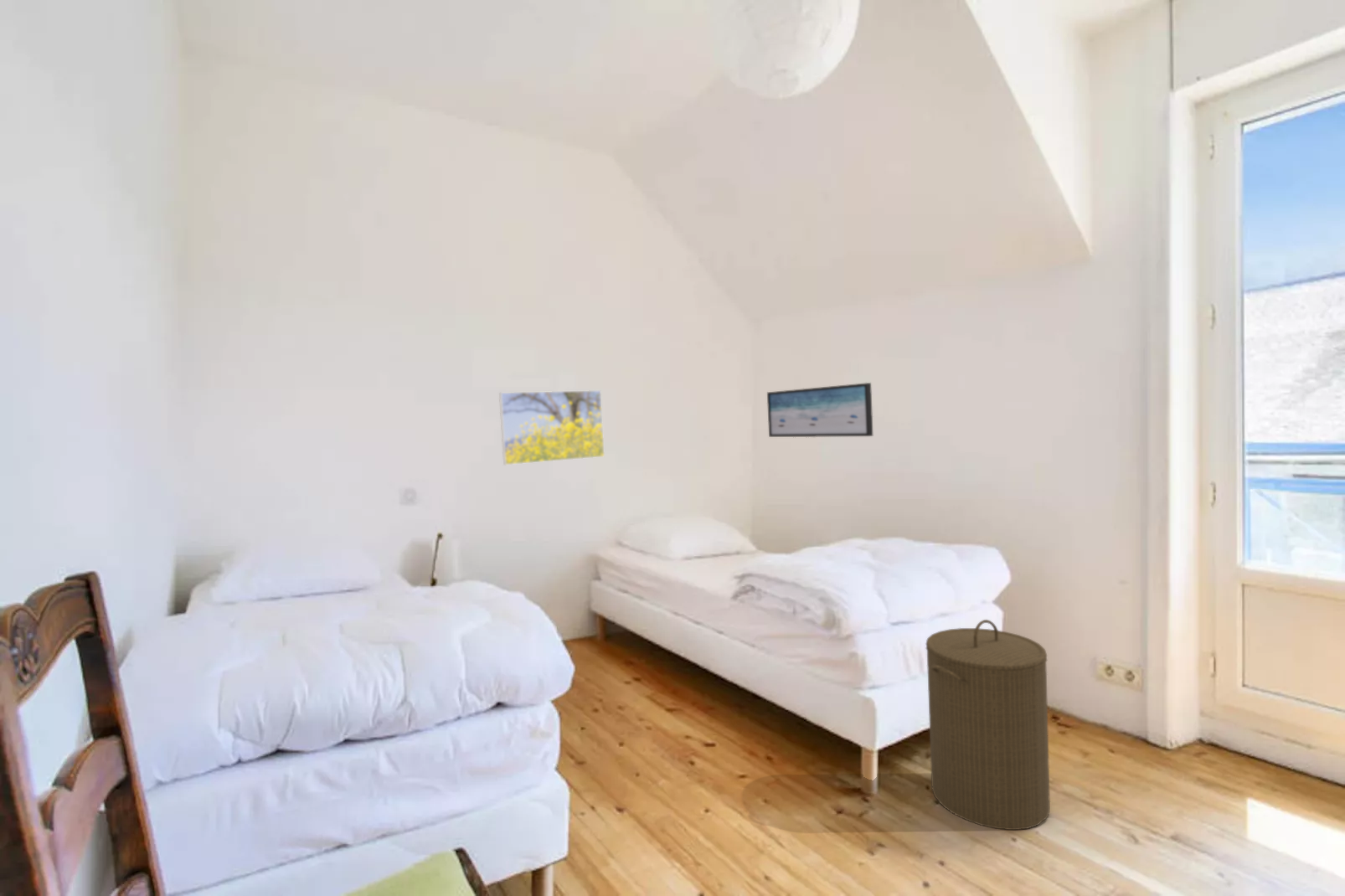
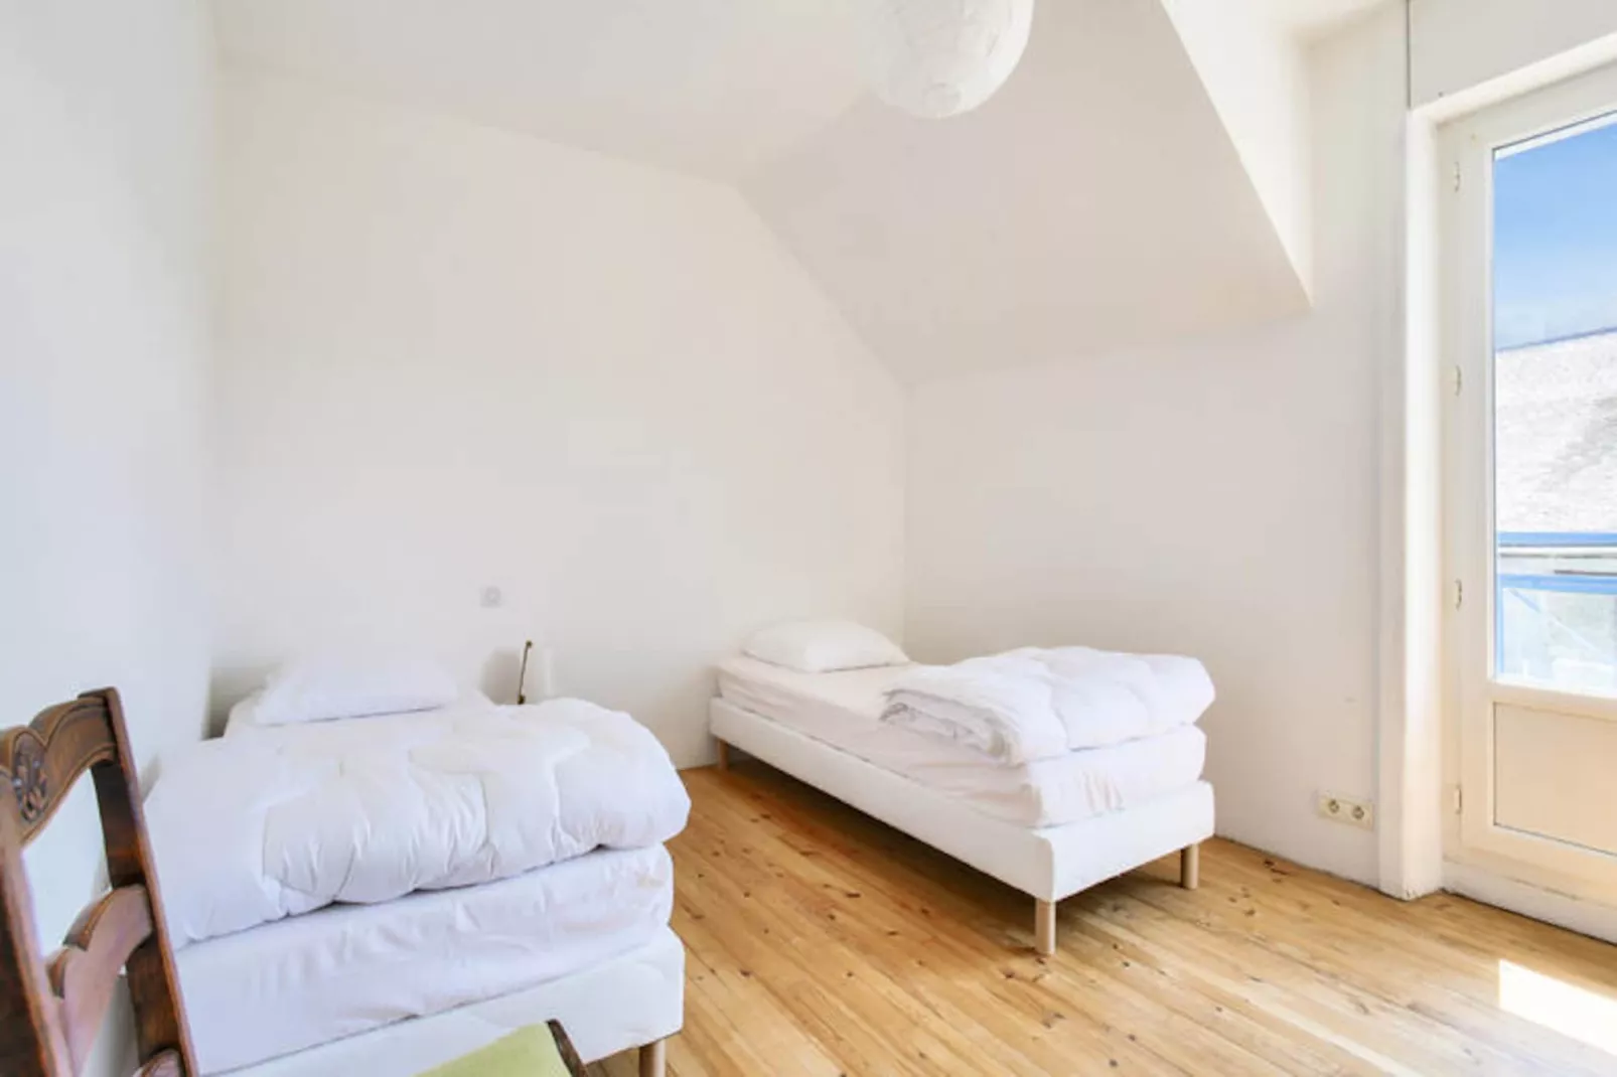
- laundry hamper [925,619,1051,831]
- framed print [498,389,606,466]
- wall art [766,382,873,438]
